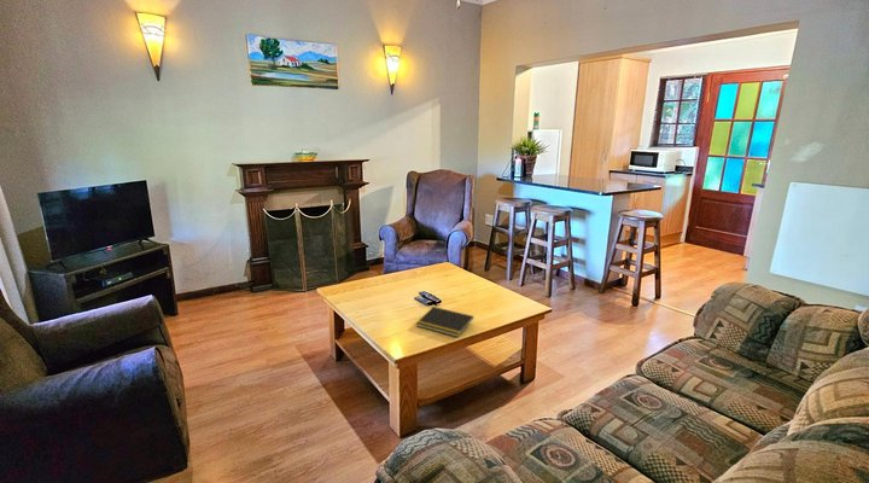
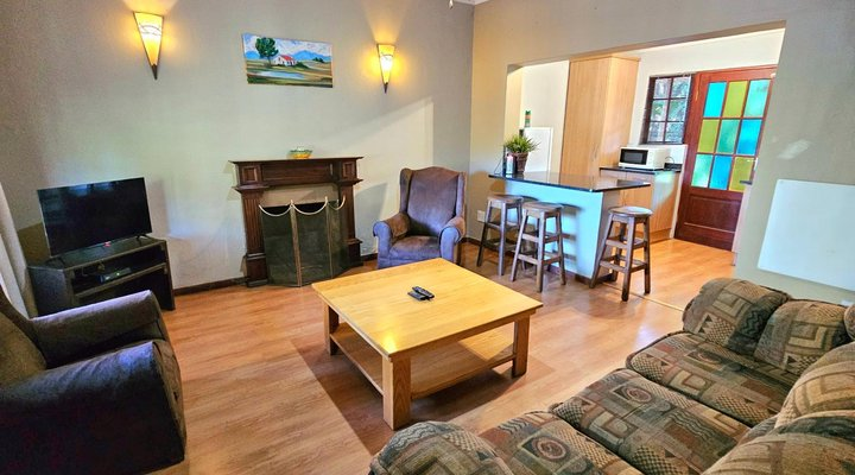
- notepad [415,305,474,338]
